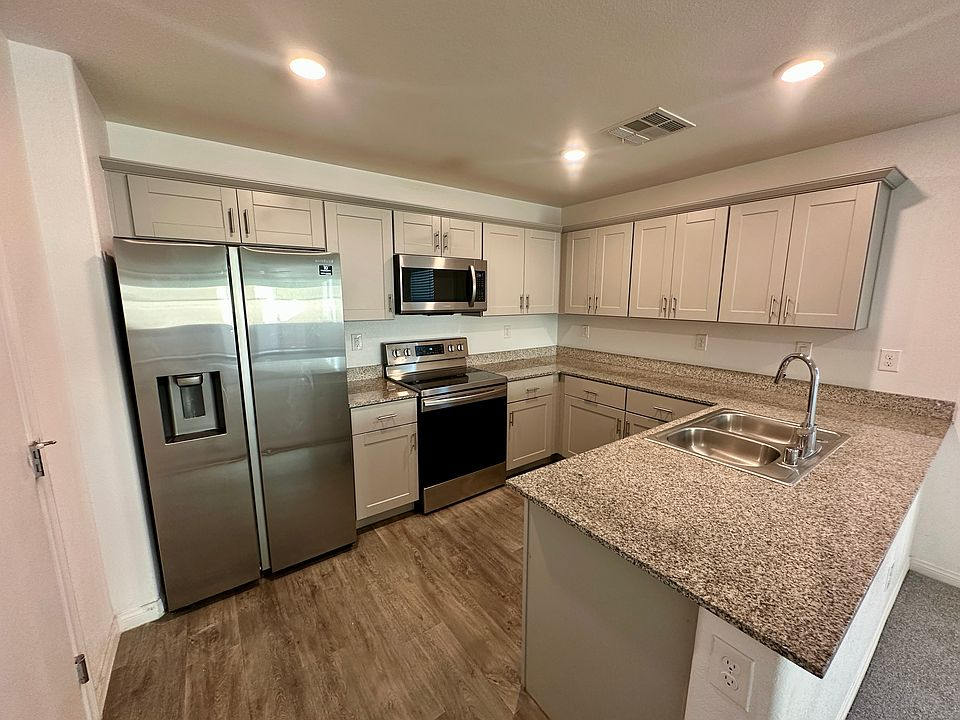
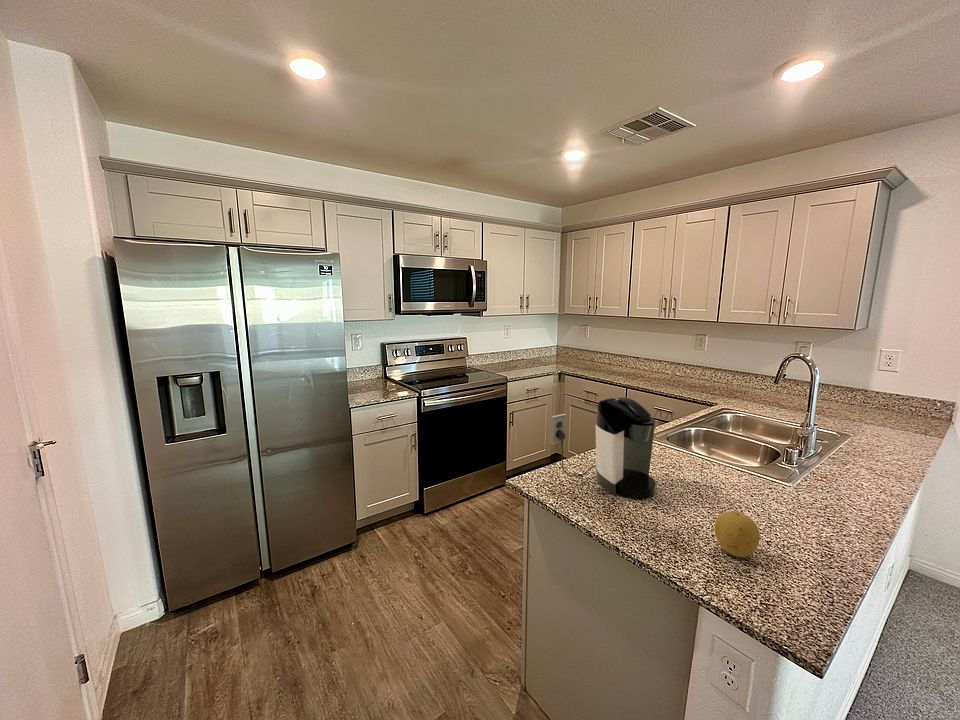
+ fruit [714,510,761,558]
+ coffee maker [550,396,657,500]
